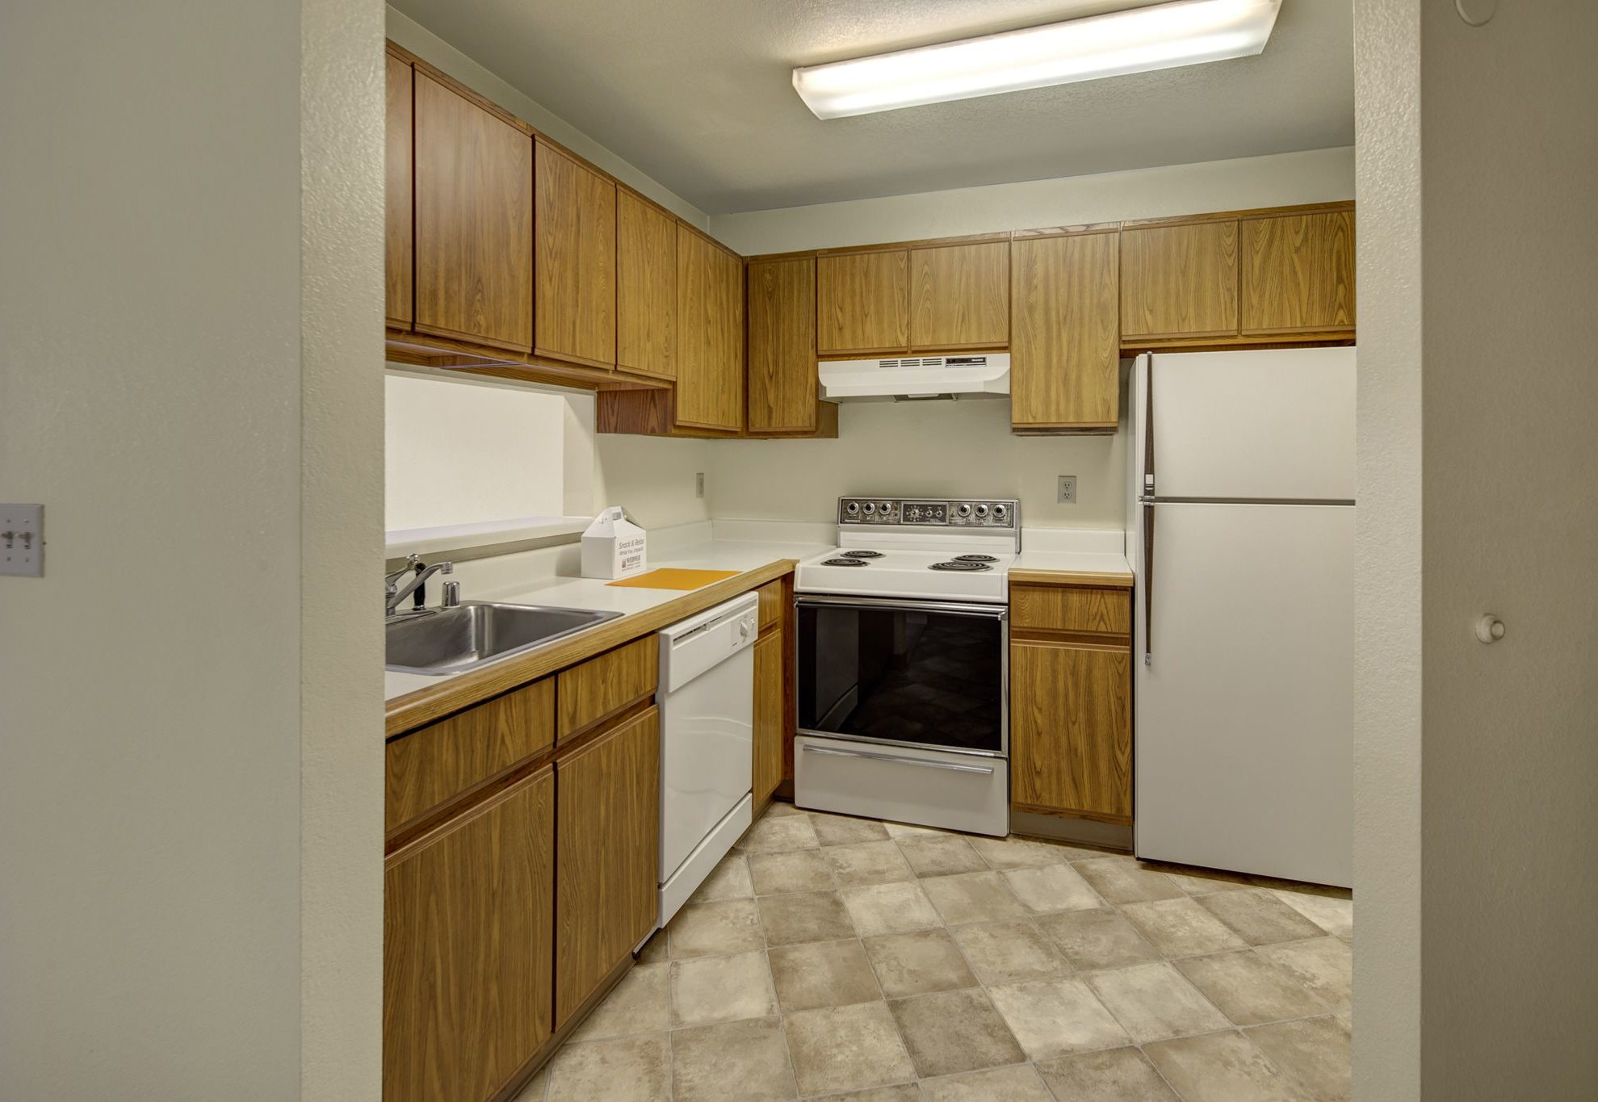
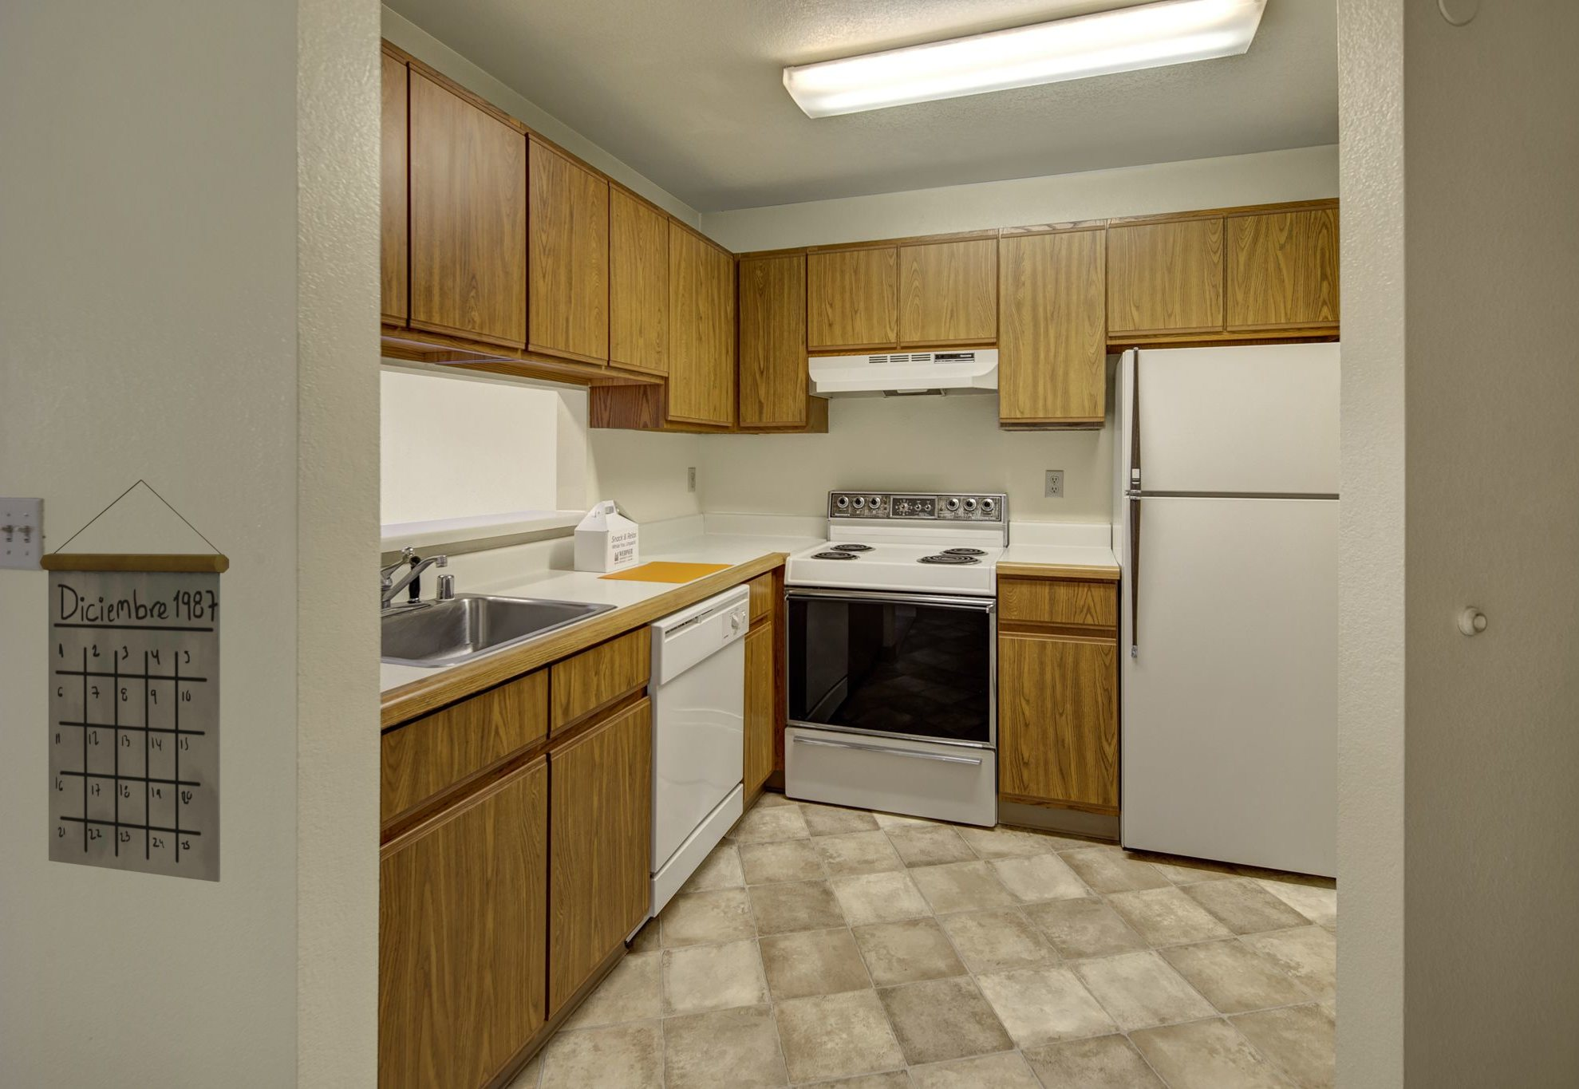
+ calendar [40,479,230,883]
